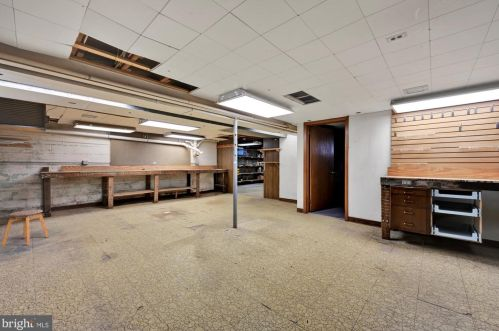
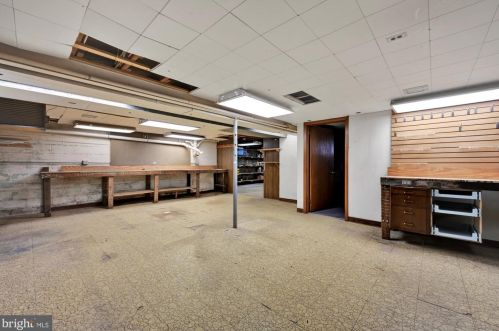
- stool [0,209,50,247]
